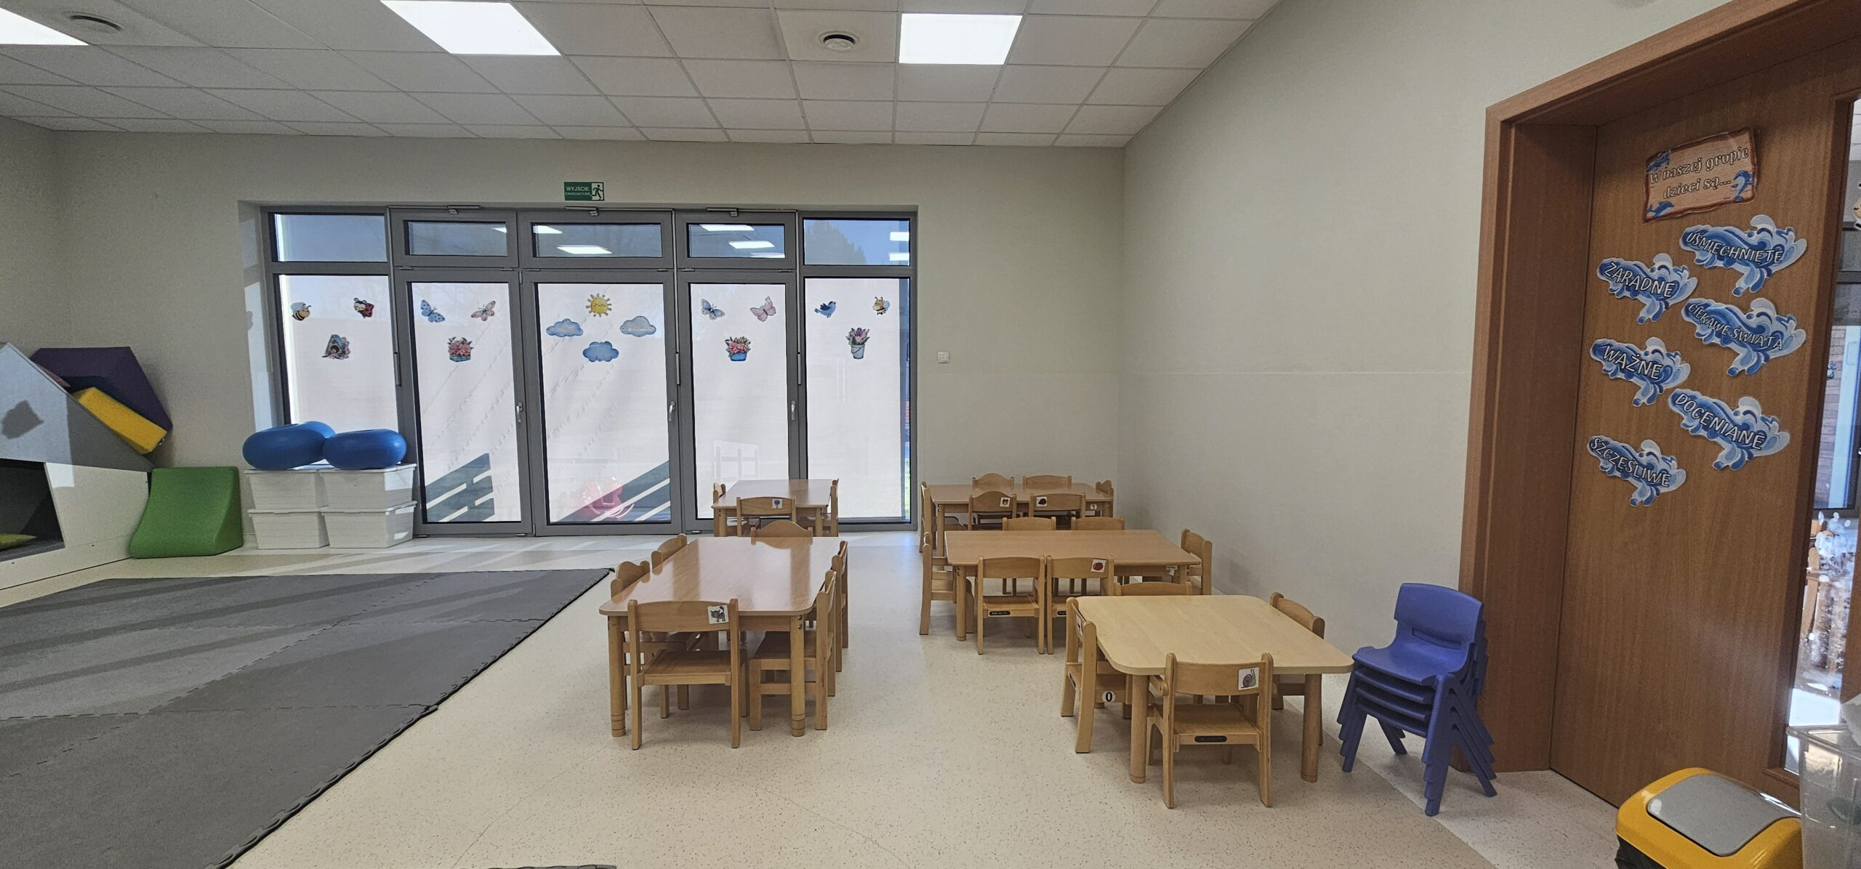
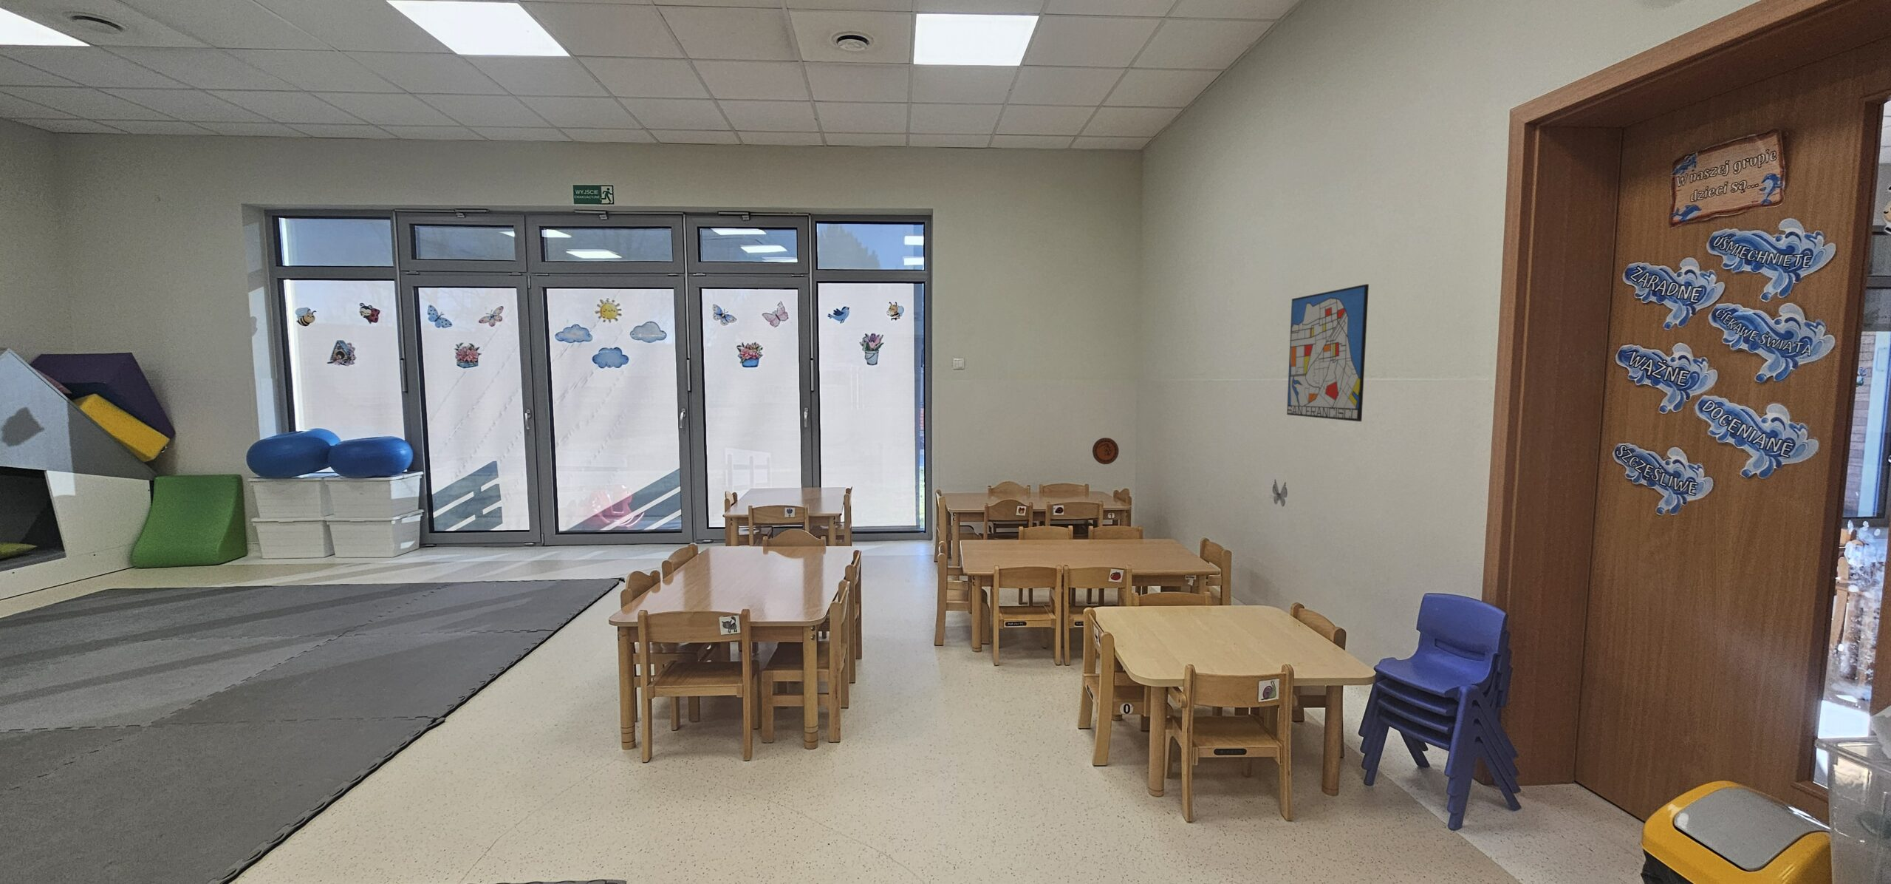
+ wall art [1286,283,1370,422]
+ decorative butterfly [1270,479,1288,507]
+ decorative plate [1091,437,1120,464]
